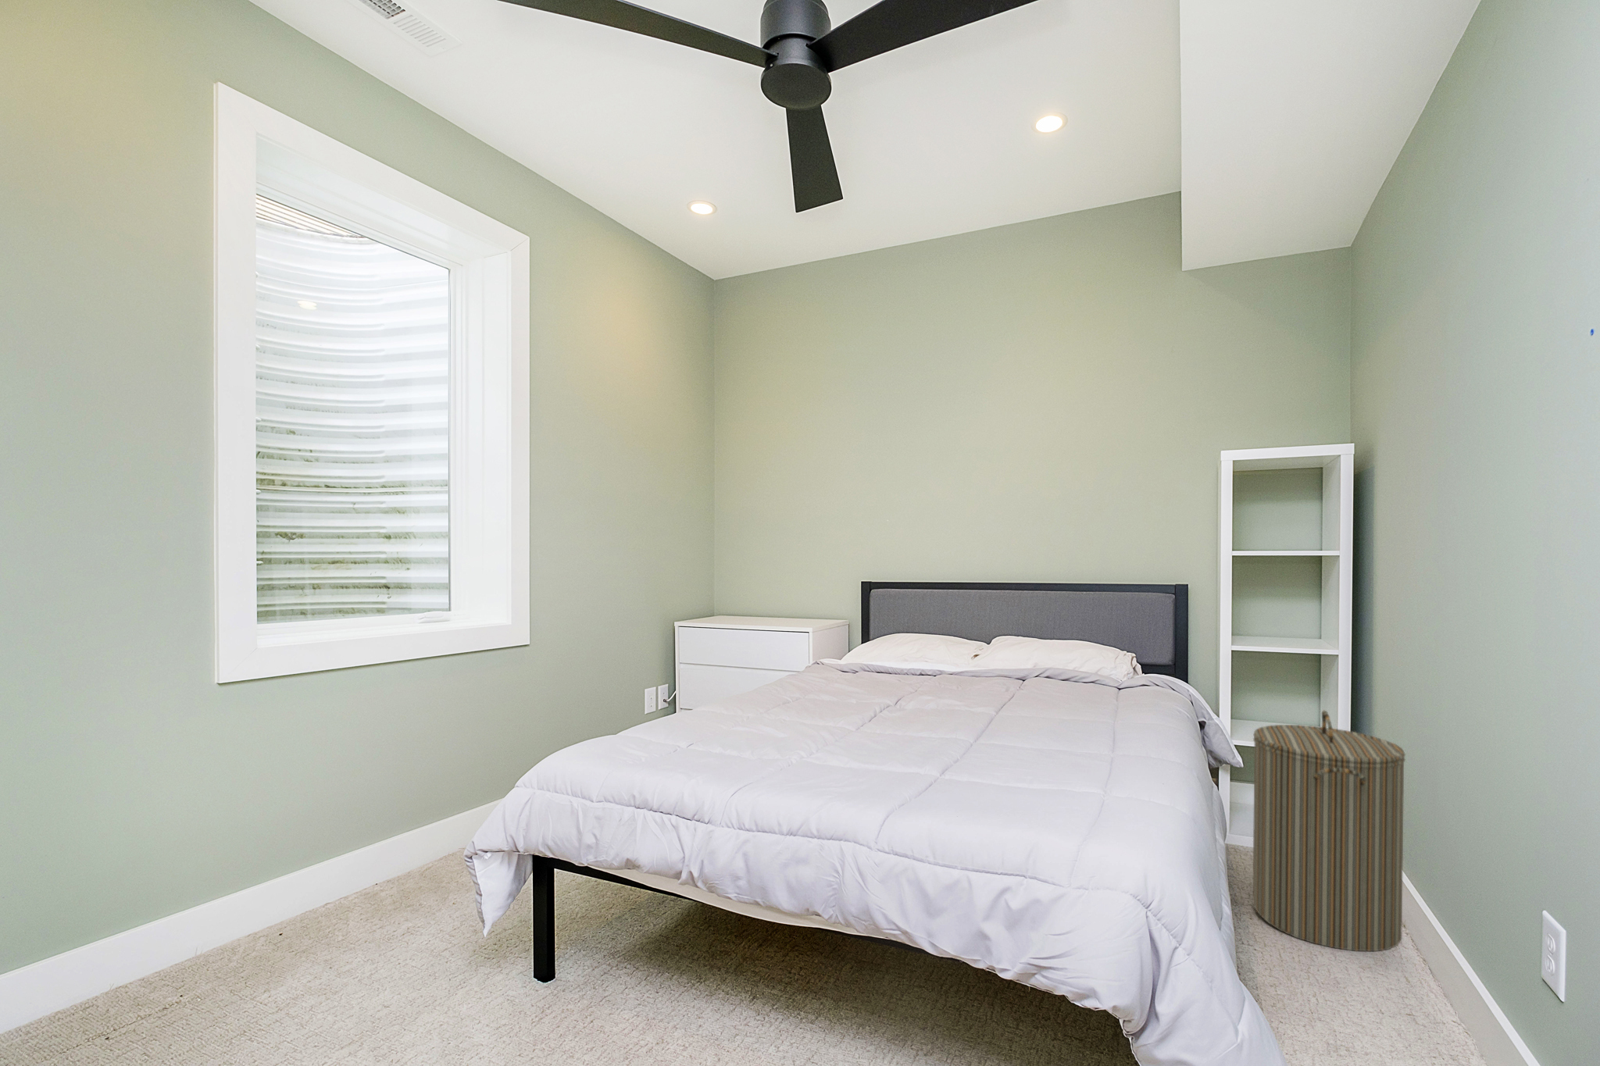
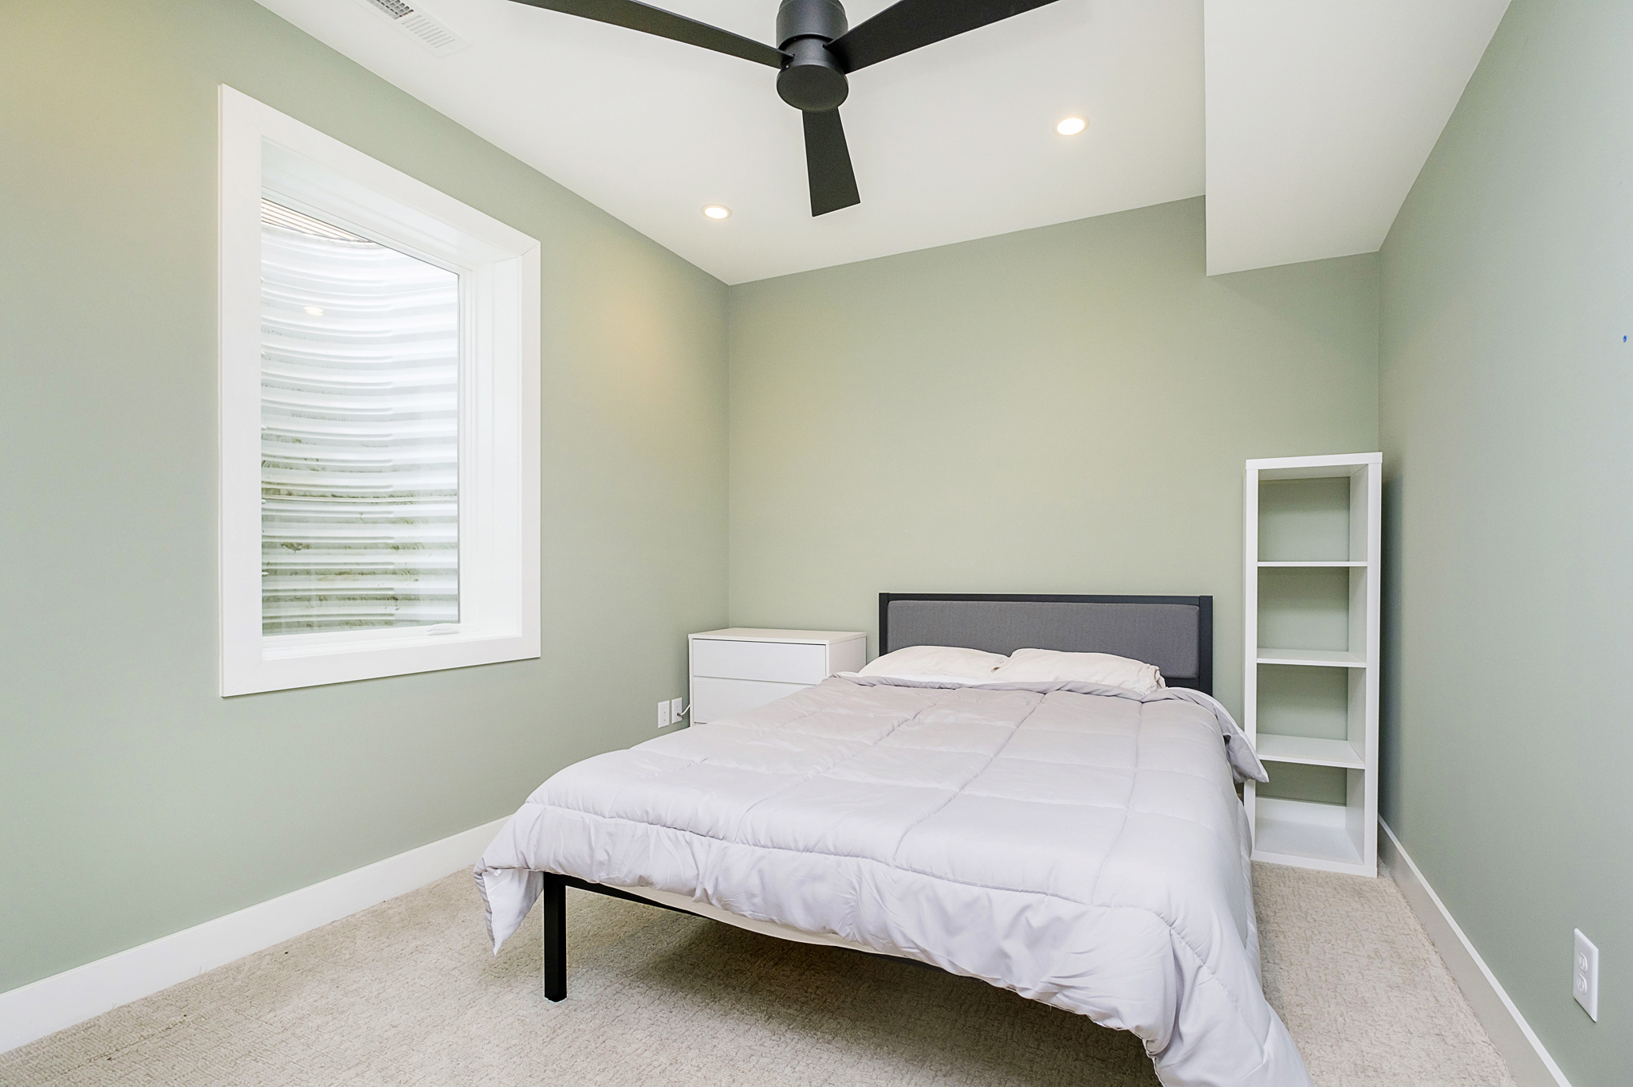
- laundry hamper [1253,710,1406,952]
